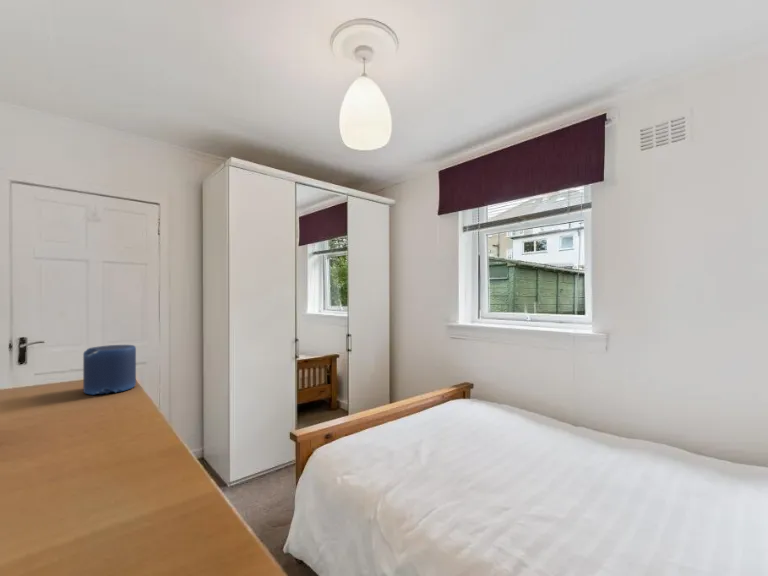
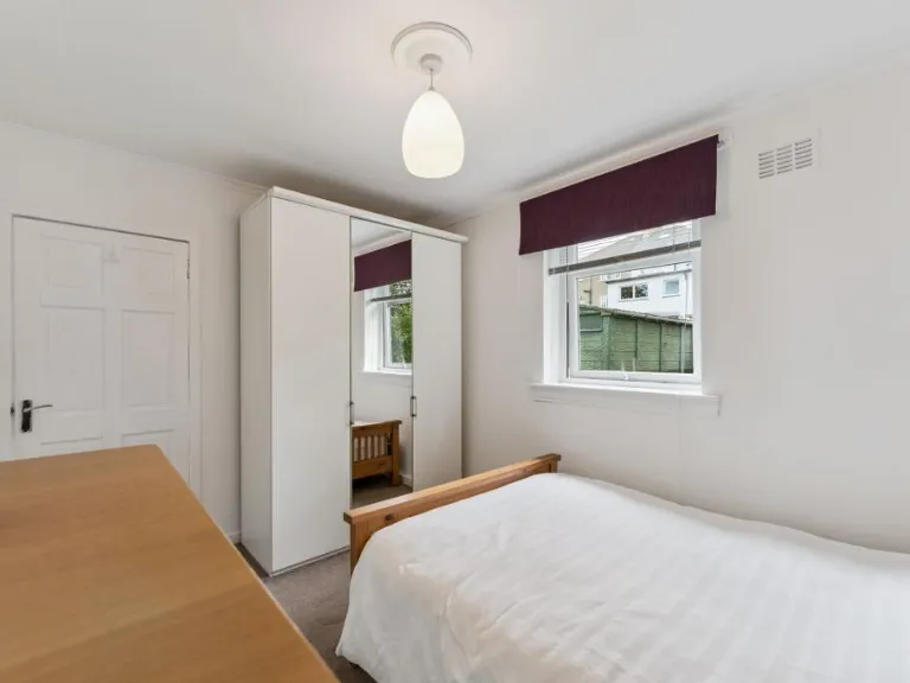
- candle [82,344,137,396]
